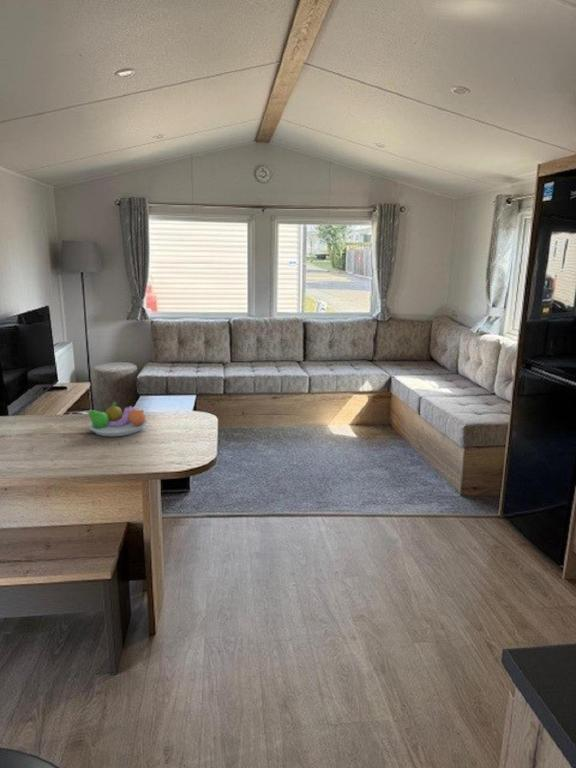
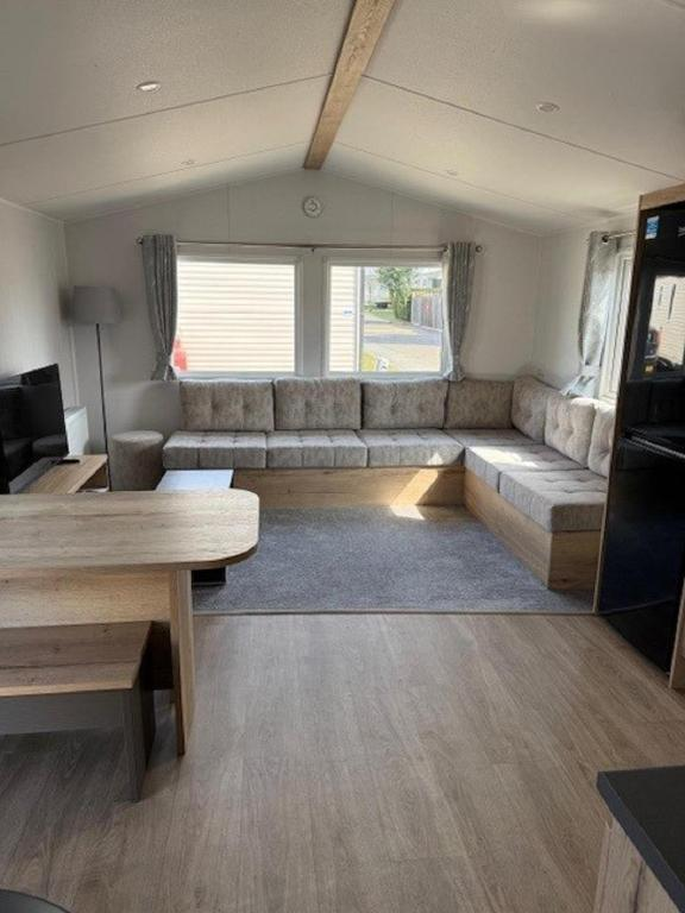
- fruit bowl [85,401,148,437]
